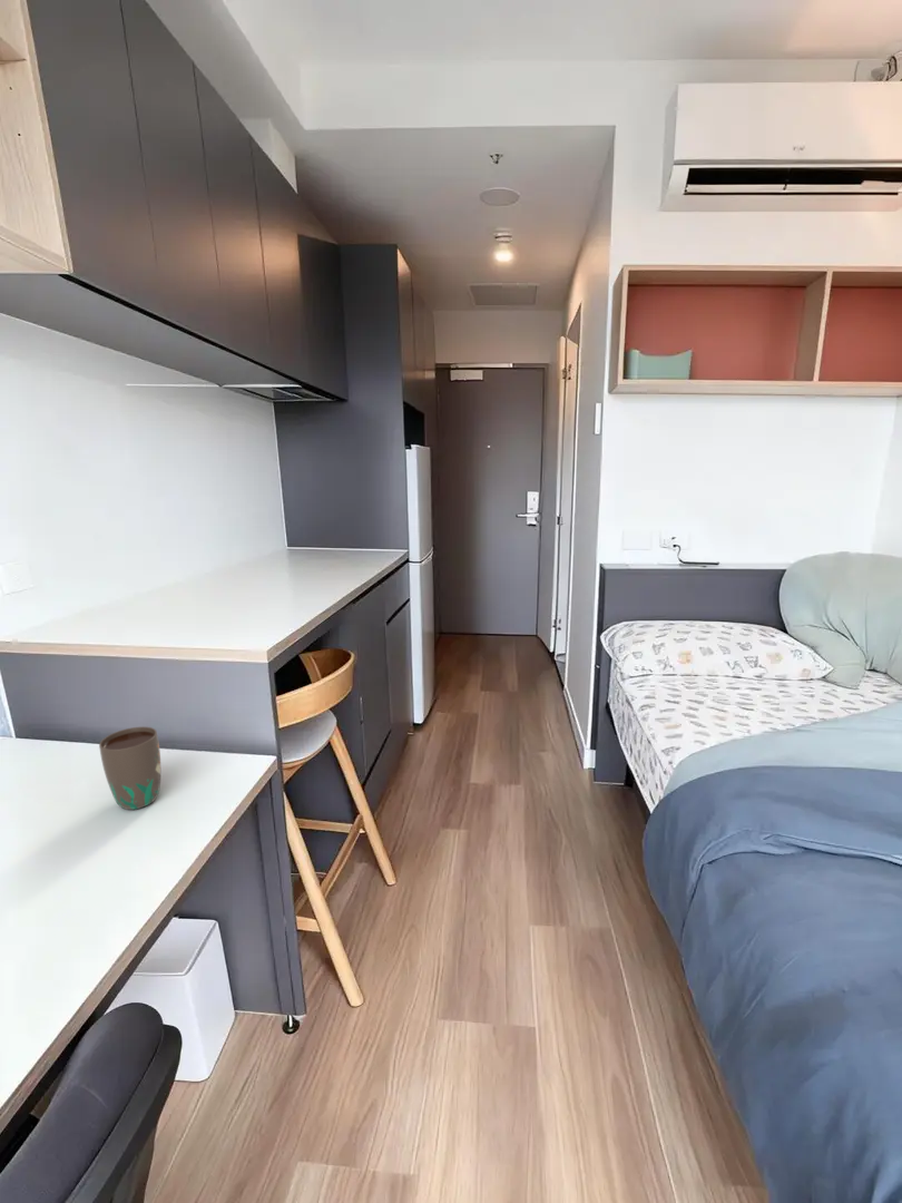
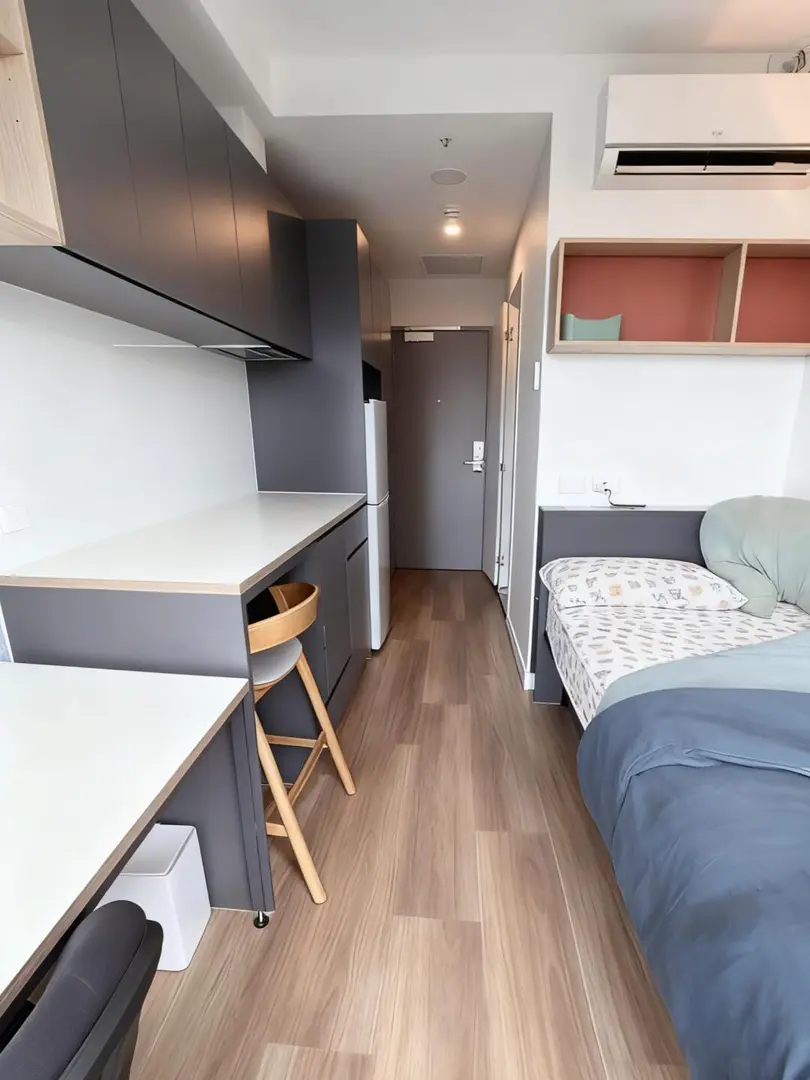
- mug [98,725,161,811]
